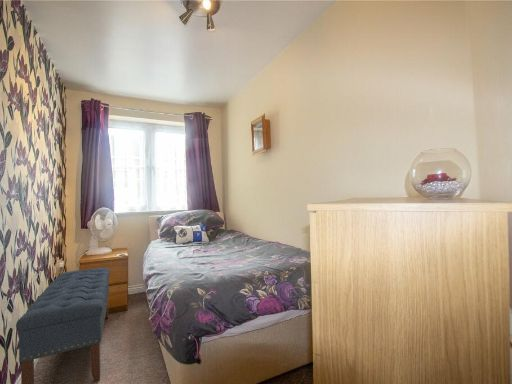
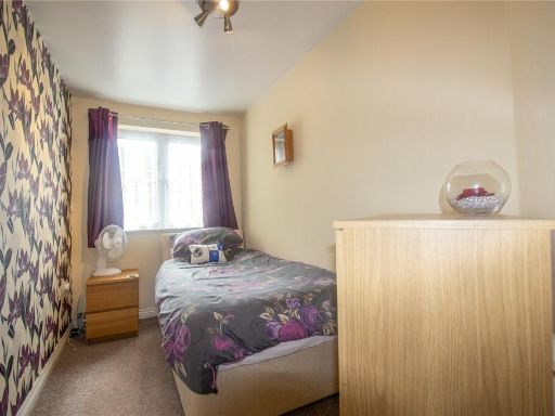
- bench [15,267,111,384]
